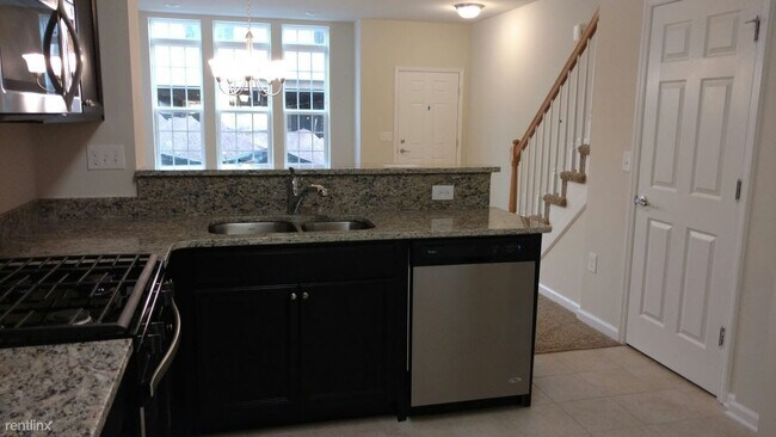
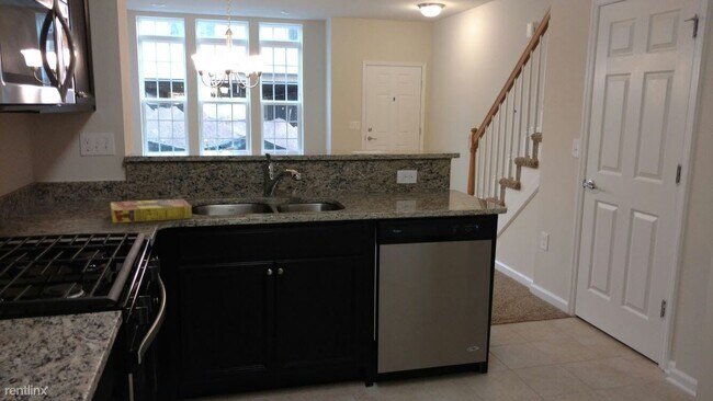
+ cereal box [110,198,193,224]
